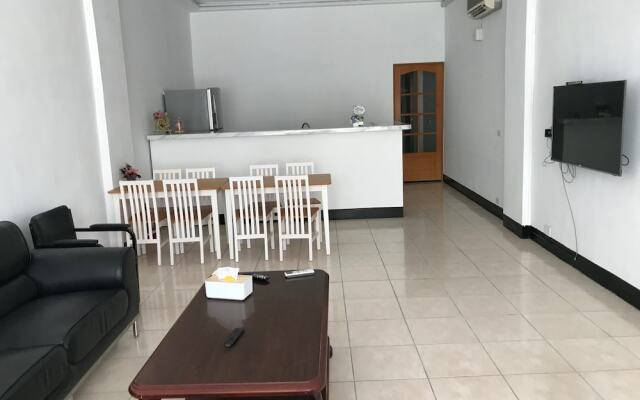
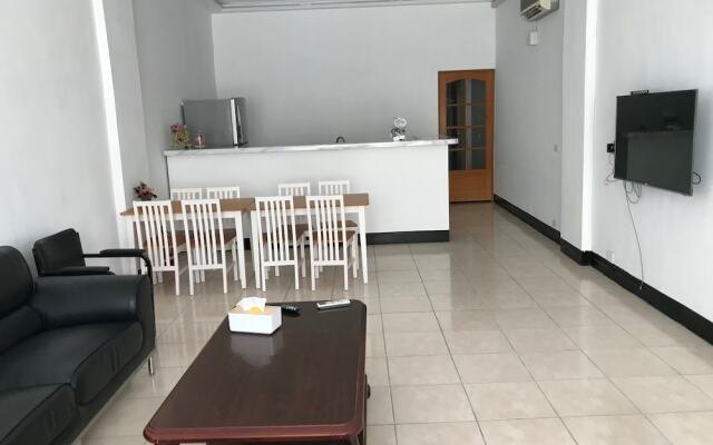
- remote control [223,327,246,348]
